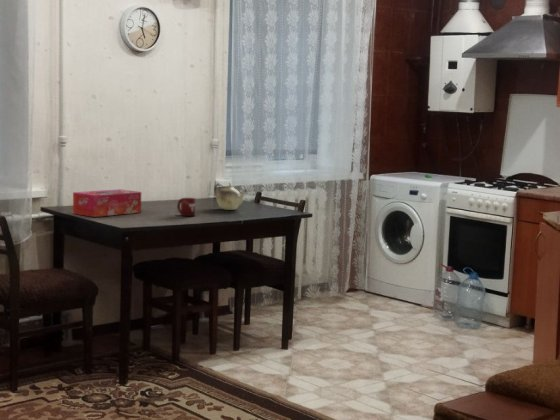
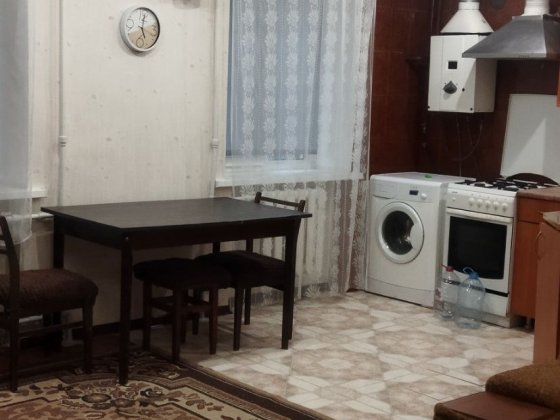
- teapot [213,182,249,211]
- cup [176,197,197,217]
- tissue box [72,188,142,218]
